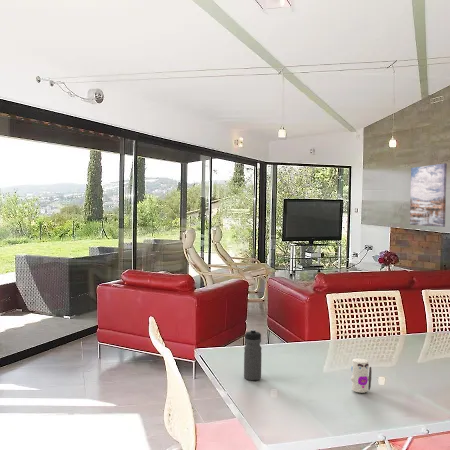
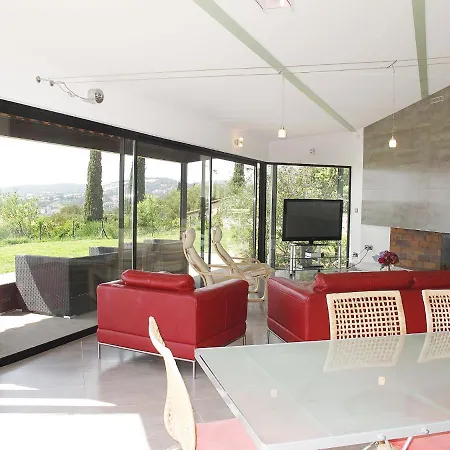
- toy [350,358,373,394]
- wall art [409,163,448,228]
- water bottle [243,328,263,381]
